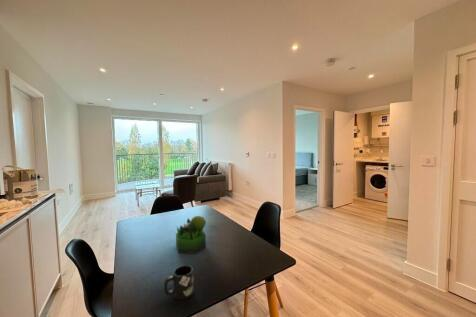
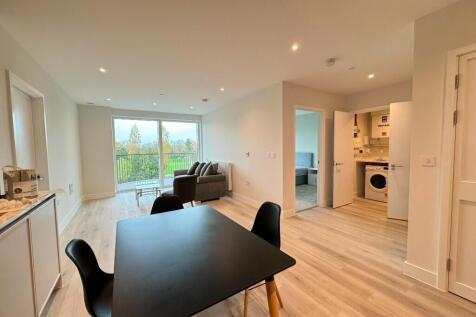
- plant [175,215,207,255]
- mug [163,264,195,301]
